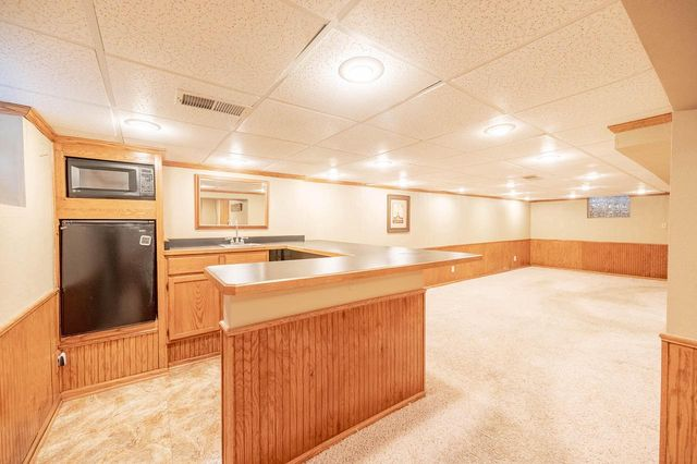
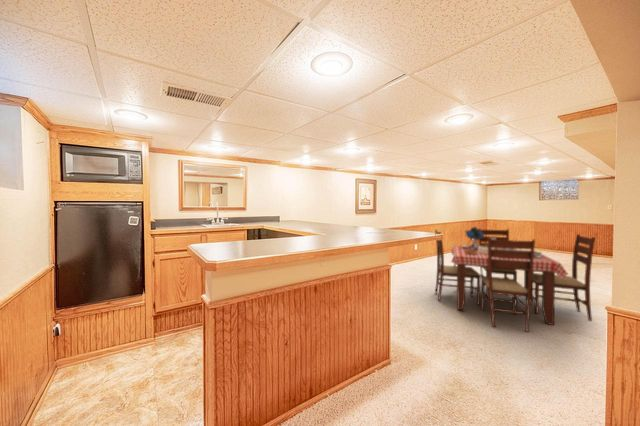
+ dining table [434,226,596,333]
